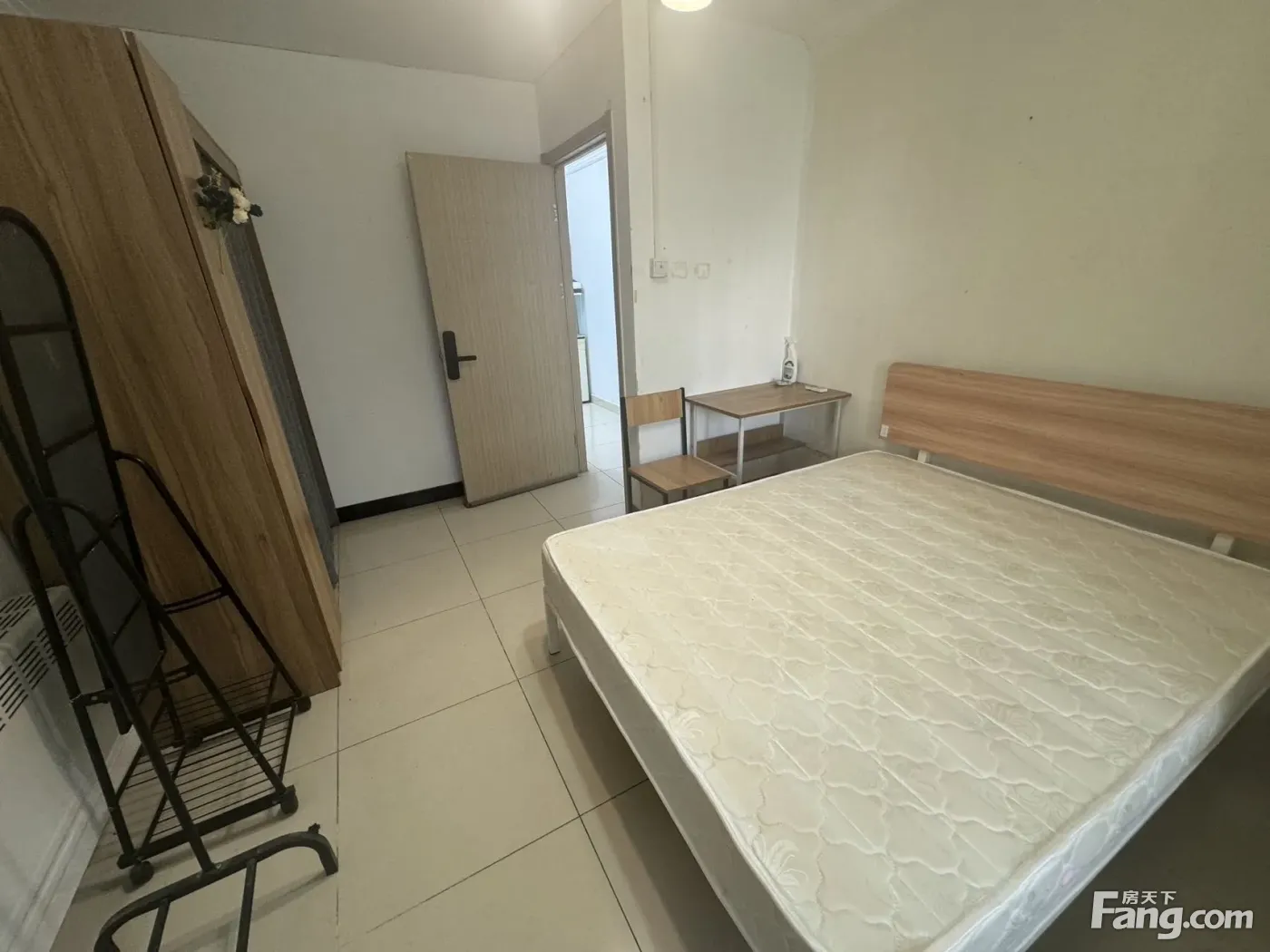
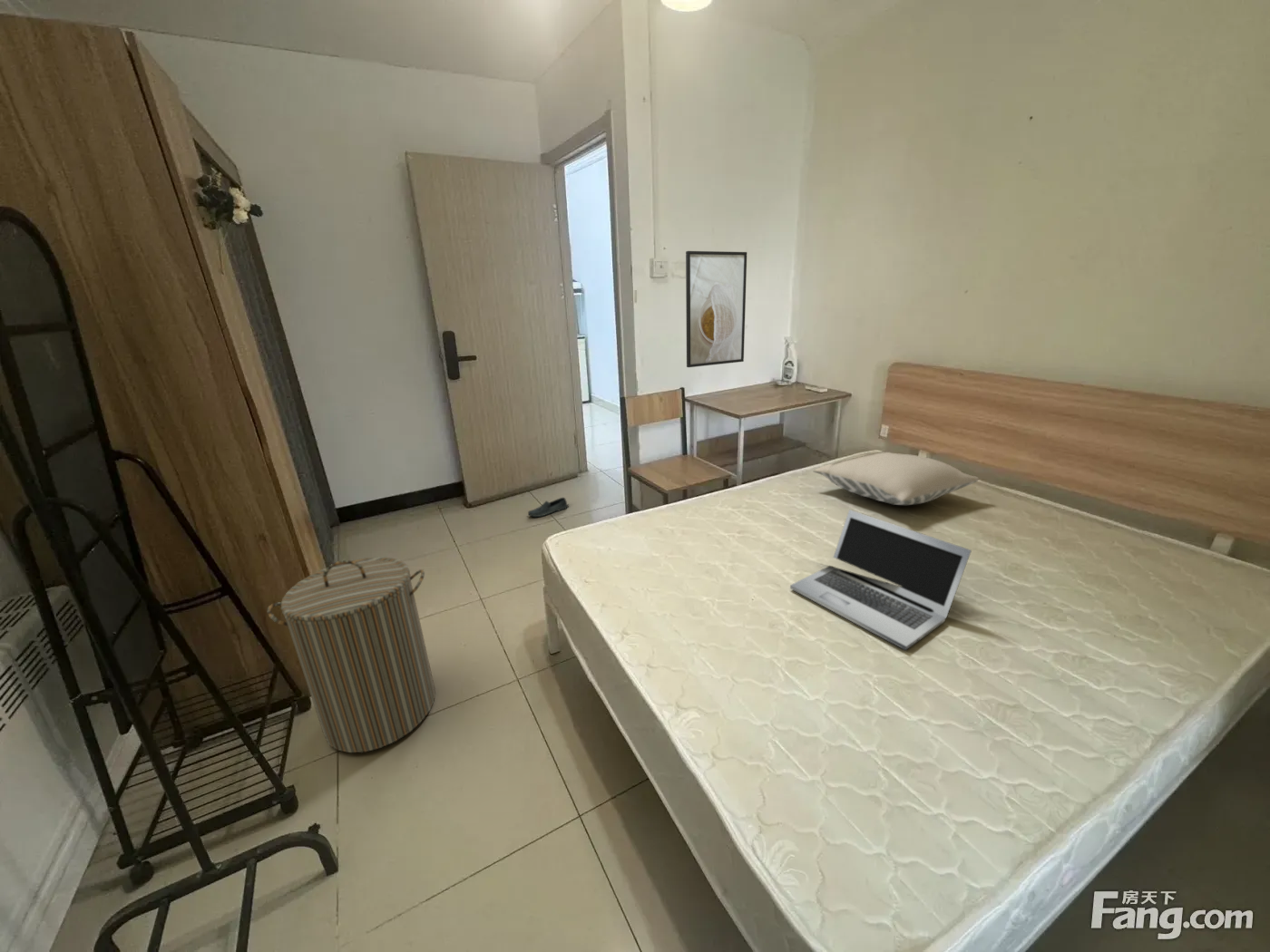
+ laptop [789,509,972,651]
+ shoe [527,497,570,518]
+ pillow [813,451,980,506]
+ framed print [685,250,747,368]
+ laundry hamper [267,556,436,753]
